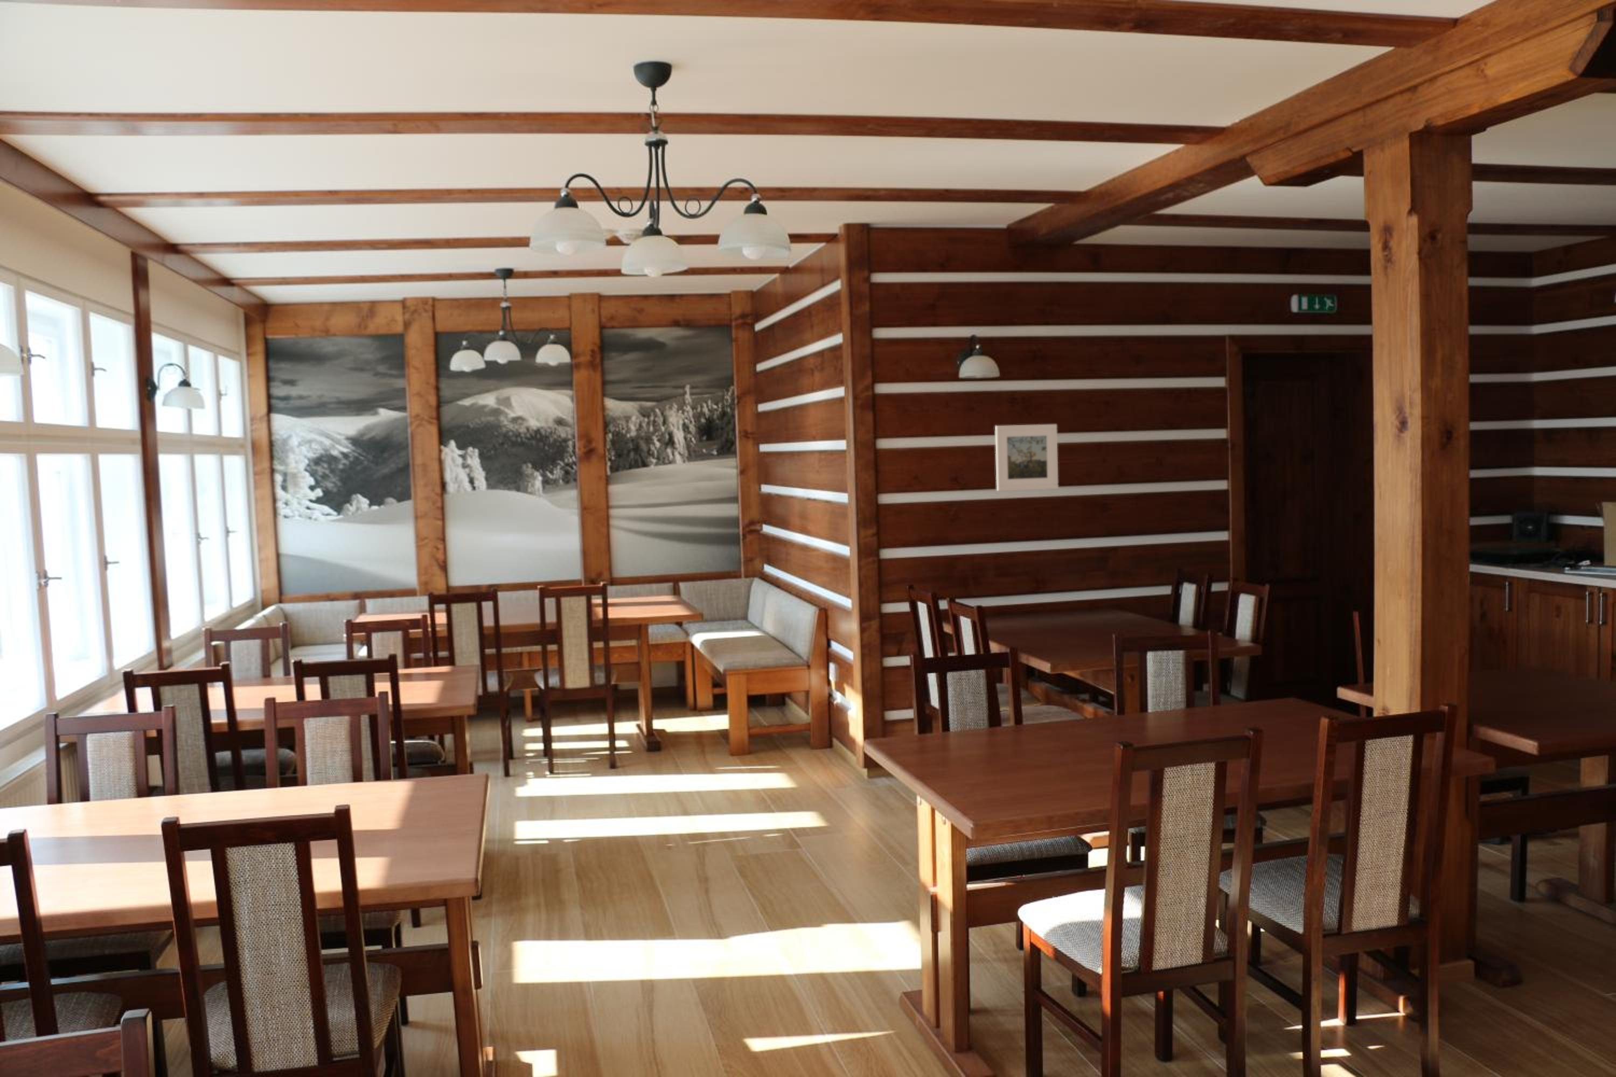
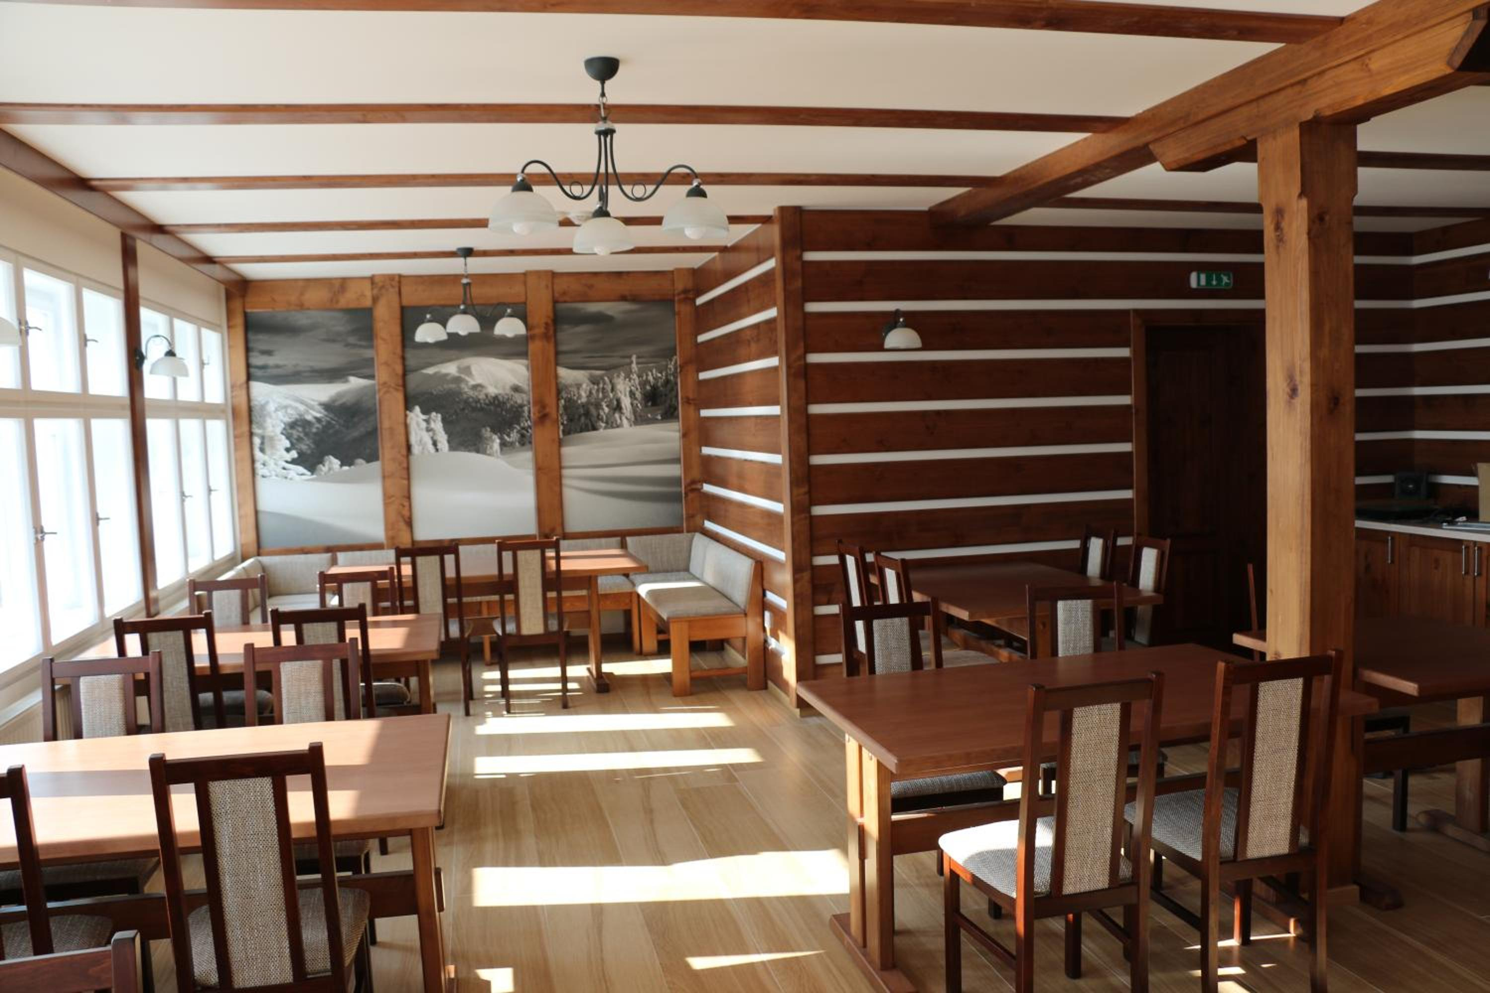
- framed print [994,424,1059,492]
